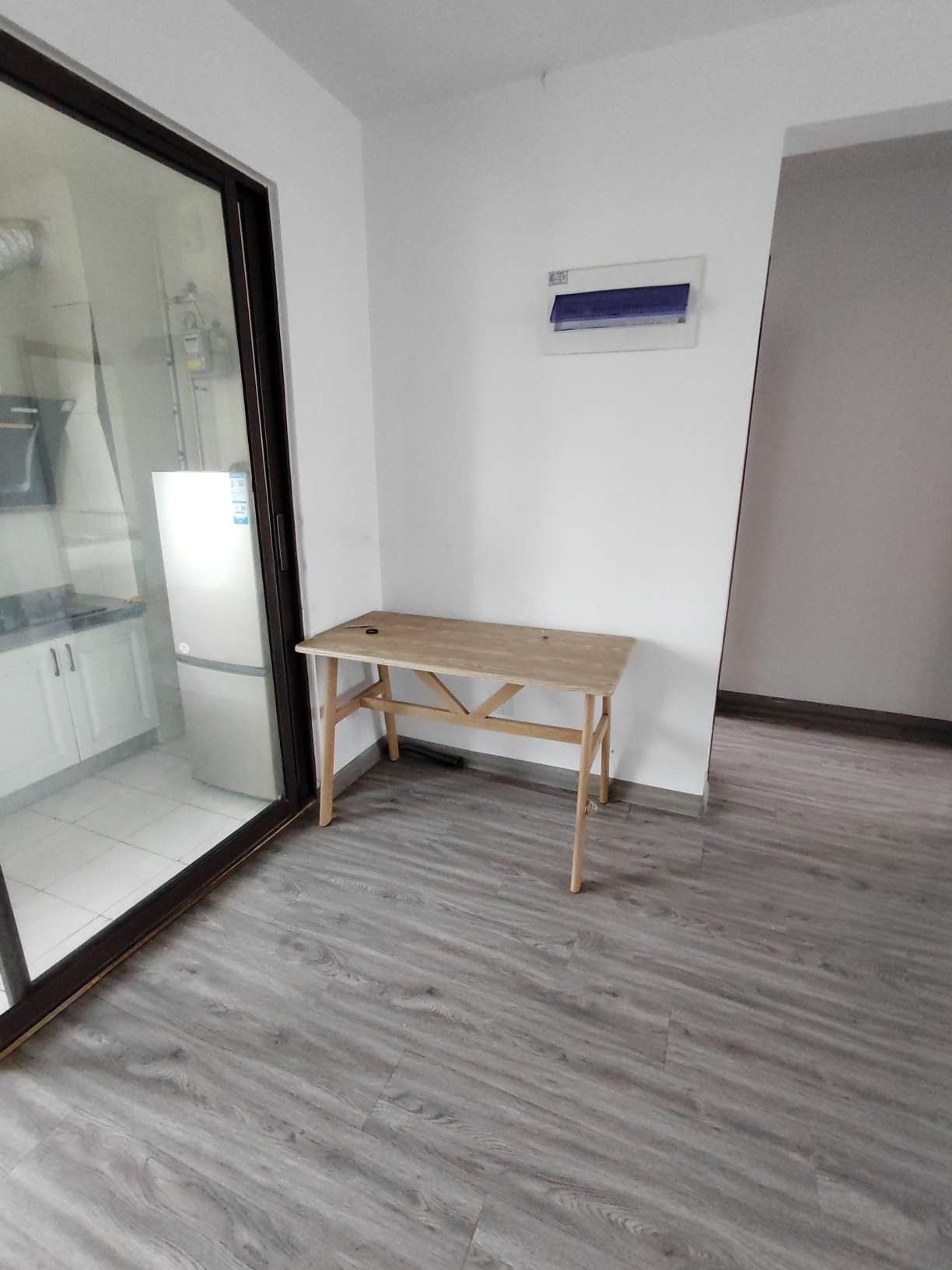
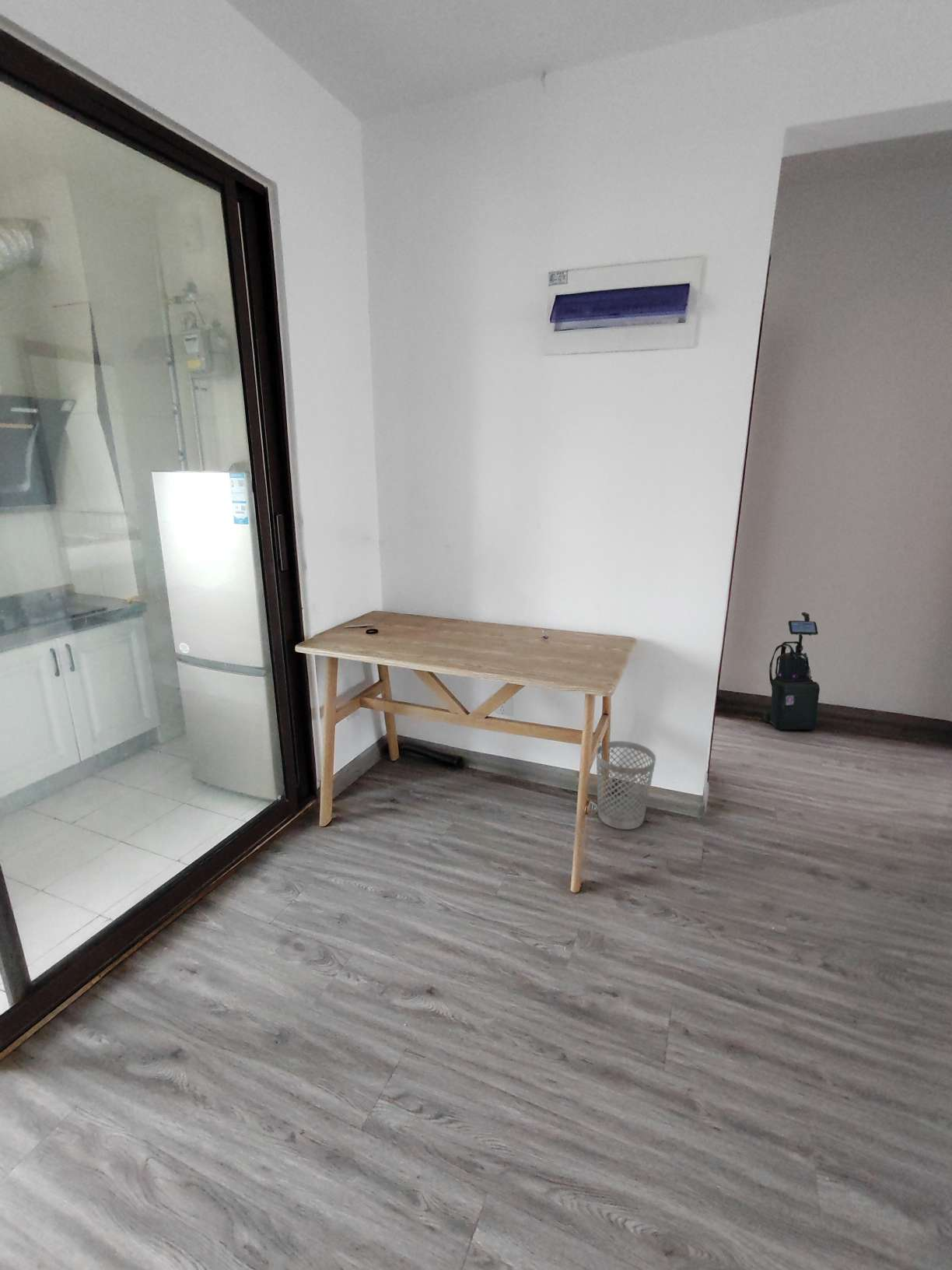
+ wastebasket [596,740,656,830]
+ vacuum cleaner [761,612,821,731]
